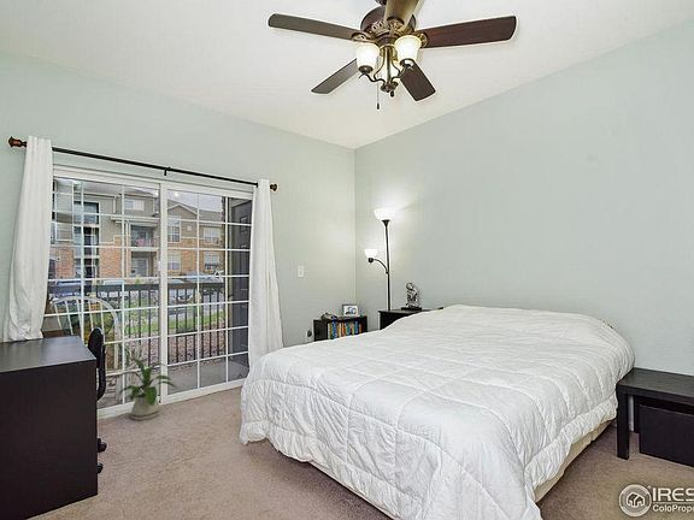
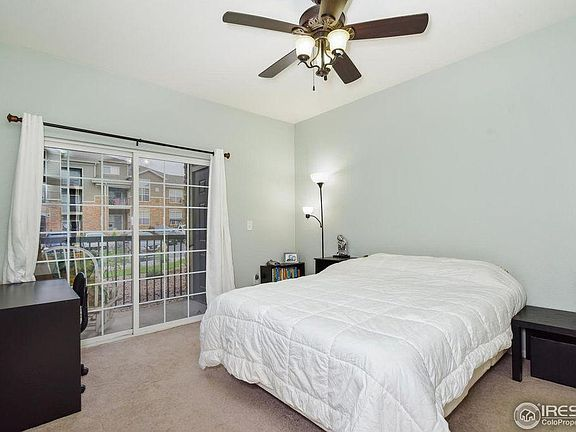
- house plant [114,358,178,421]
